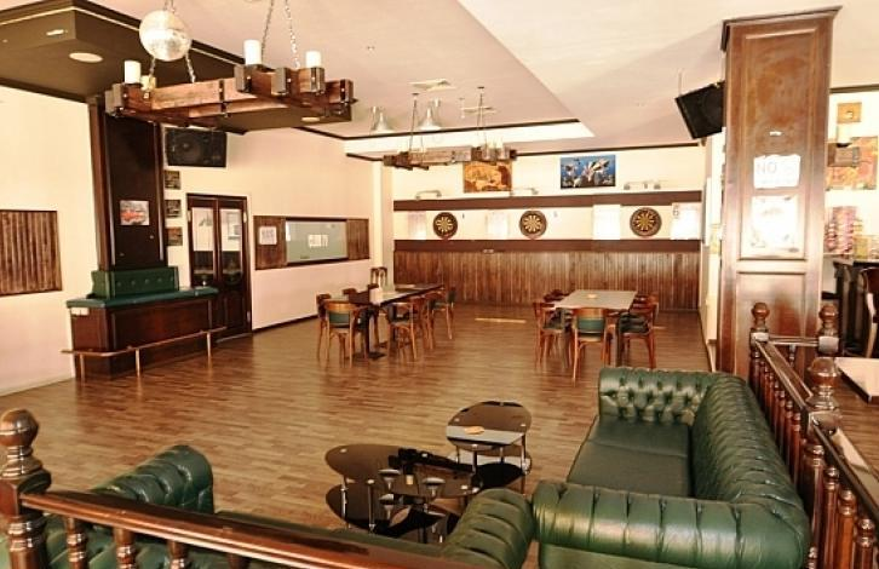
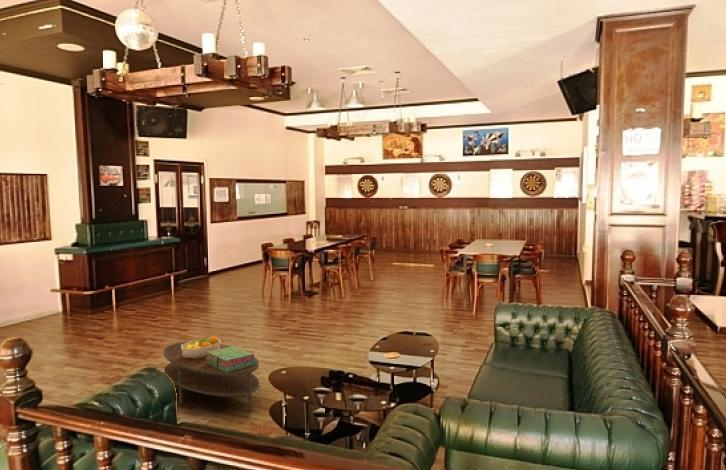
+ coffee table [163,341,260,413]
+ stack of books [206,345,256,372]
+ fruit bowl [181,335,222,359]
